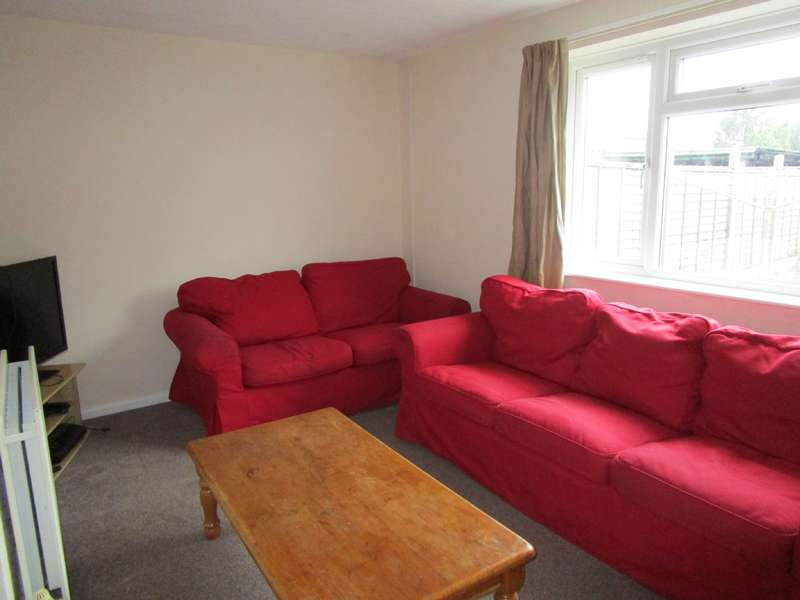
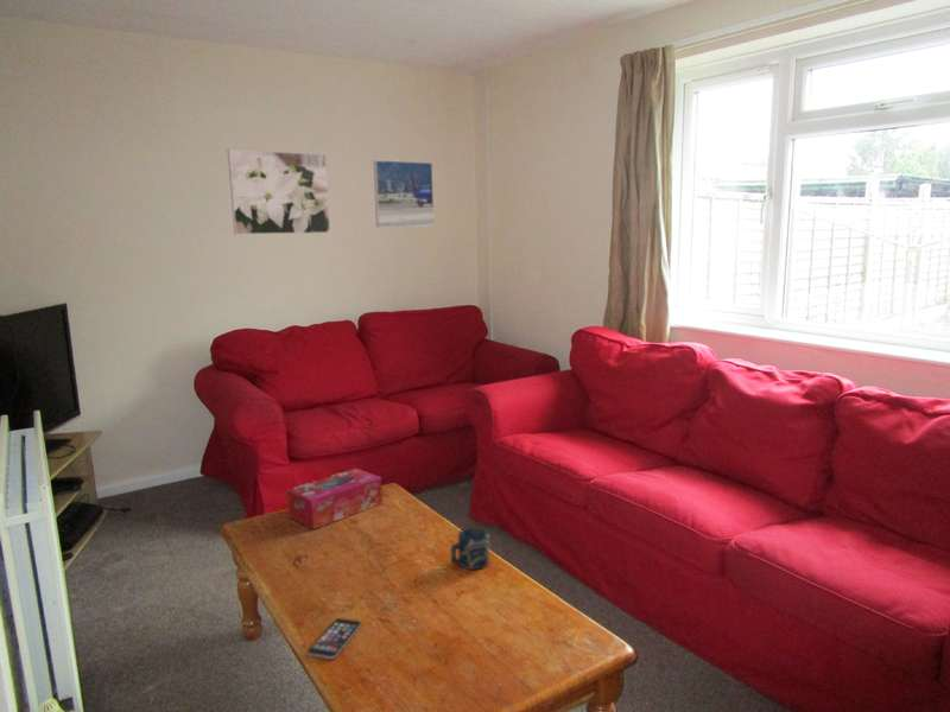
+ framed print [227,148,331,236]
+ tissue box [286,466,384,530]
+ smartphone [306,617,362,661]
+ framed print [372,159,436,229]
+ cup [450,527,490,571]
